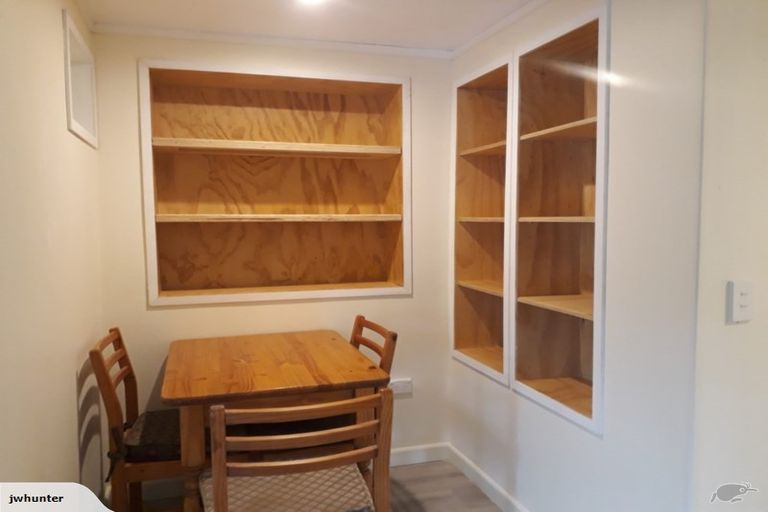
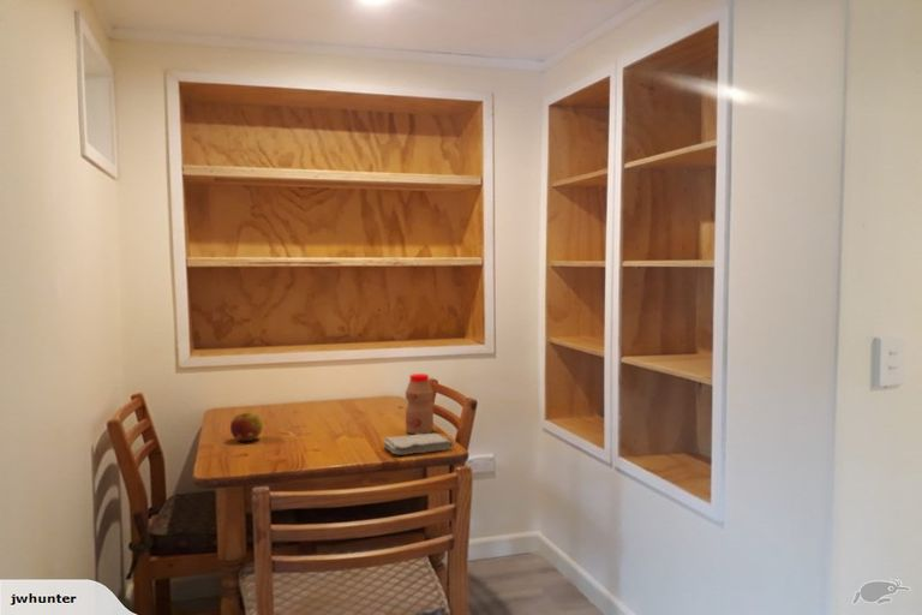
+ washcloth [382,432,454,456]
+ bottle [405,372,435,435]
+ fruit [229,412,264,442]
